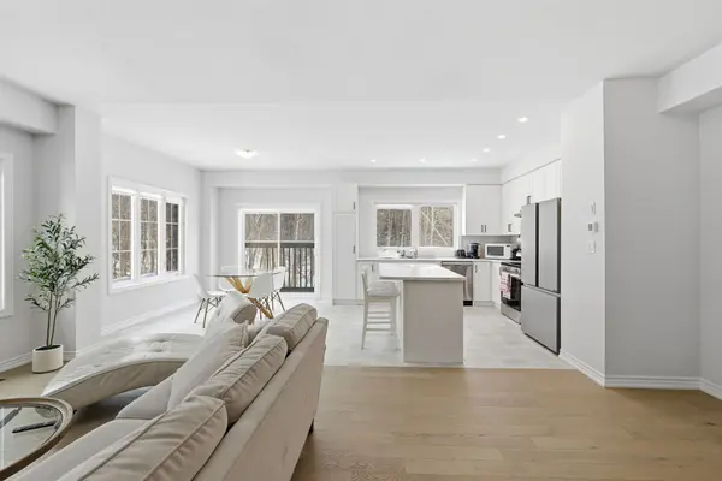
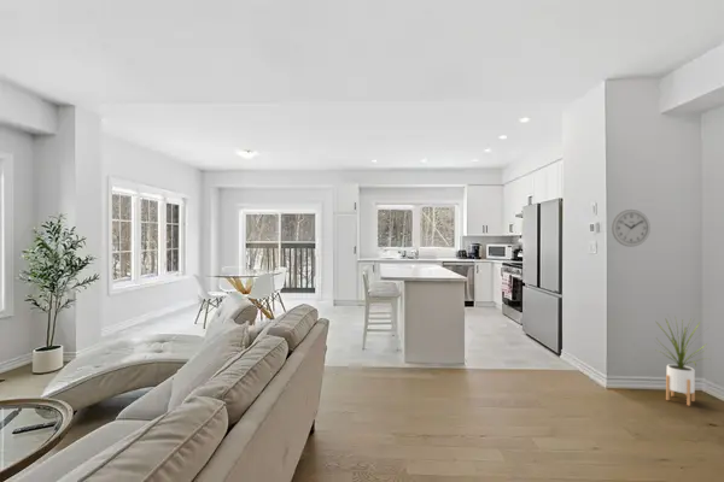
+ house plant [655,315,710,407]
+ wall clock [611,208,652,248]
